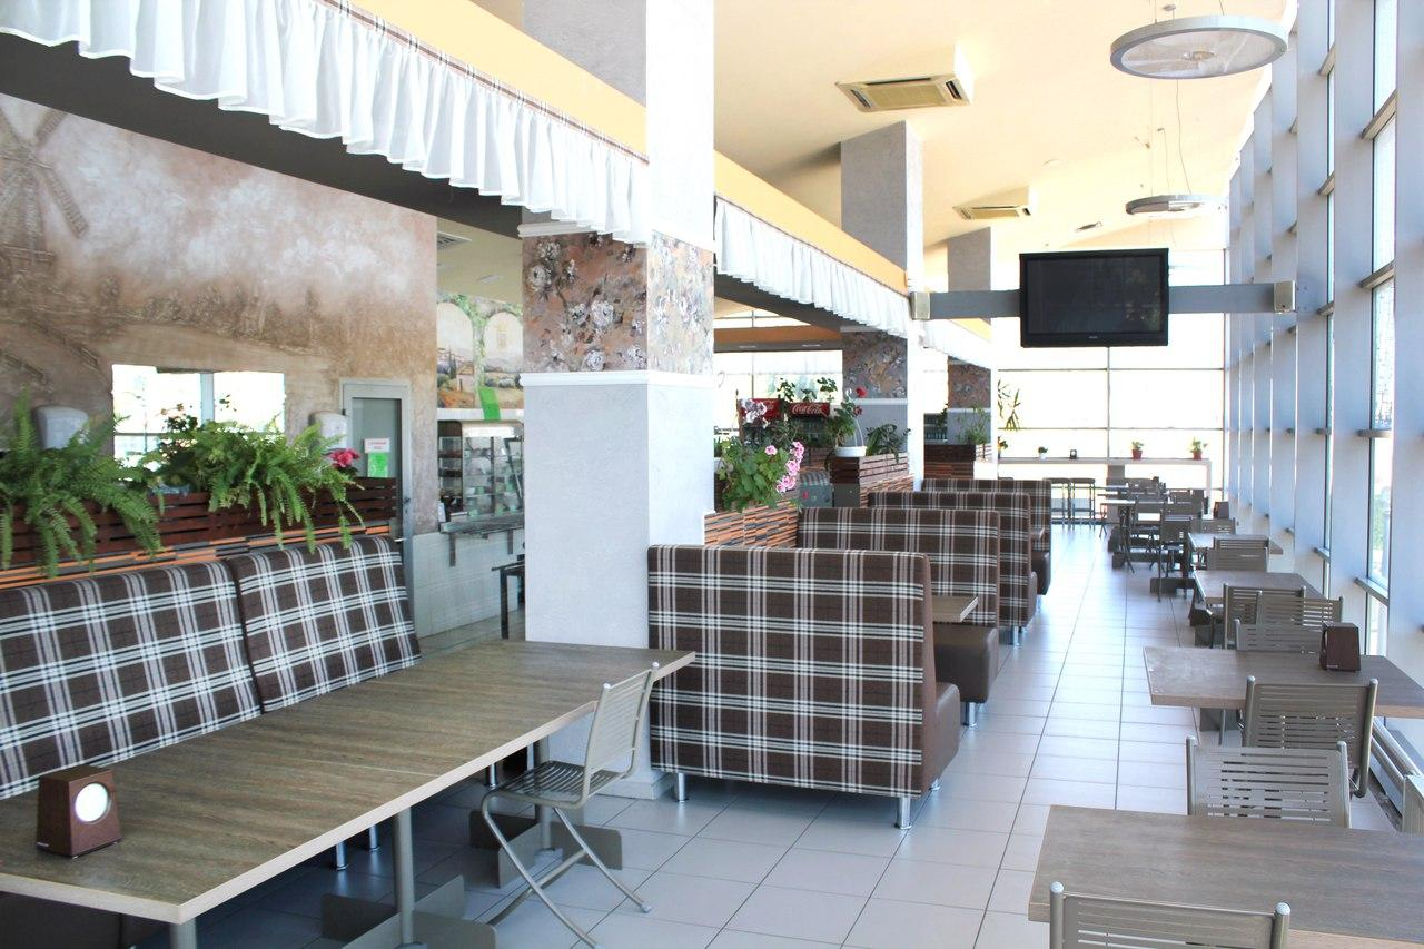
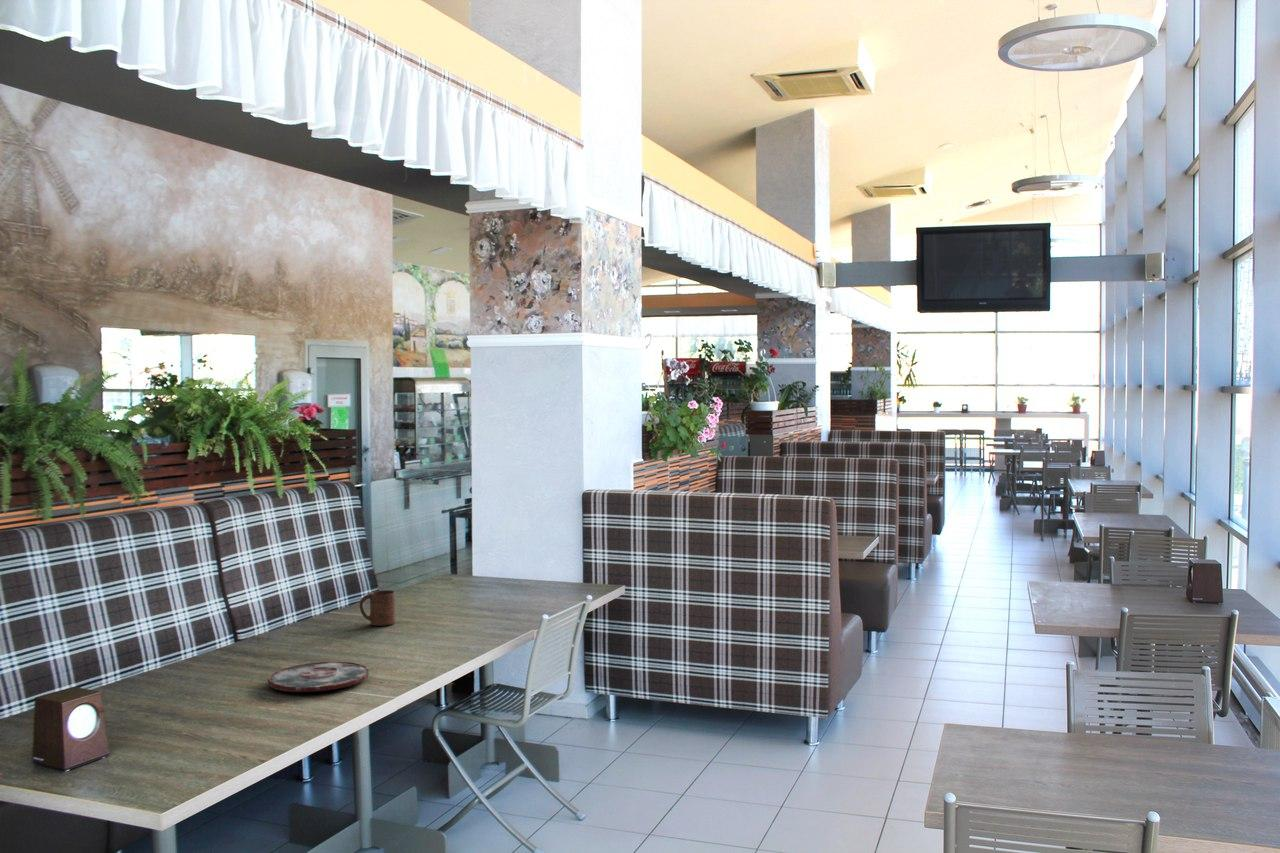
+ plate [267,661,370,693]
+ cup [358,589,396,627]
